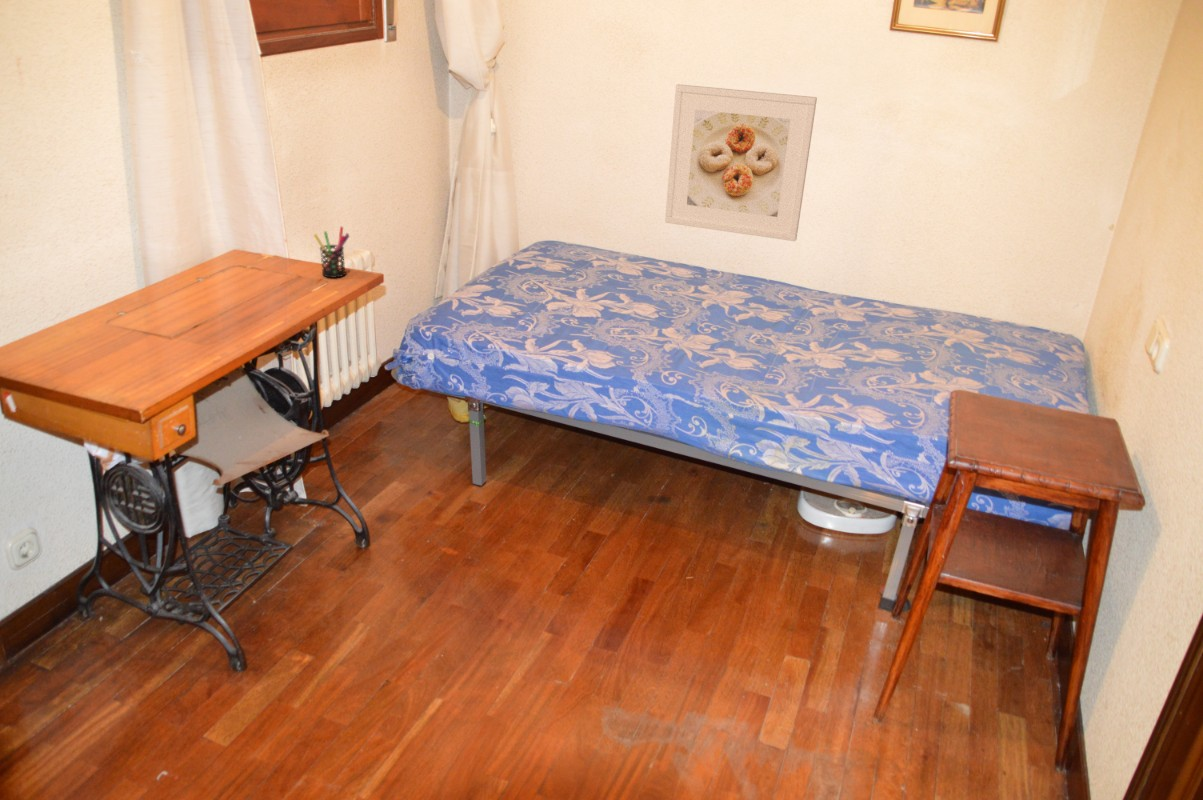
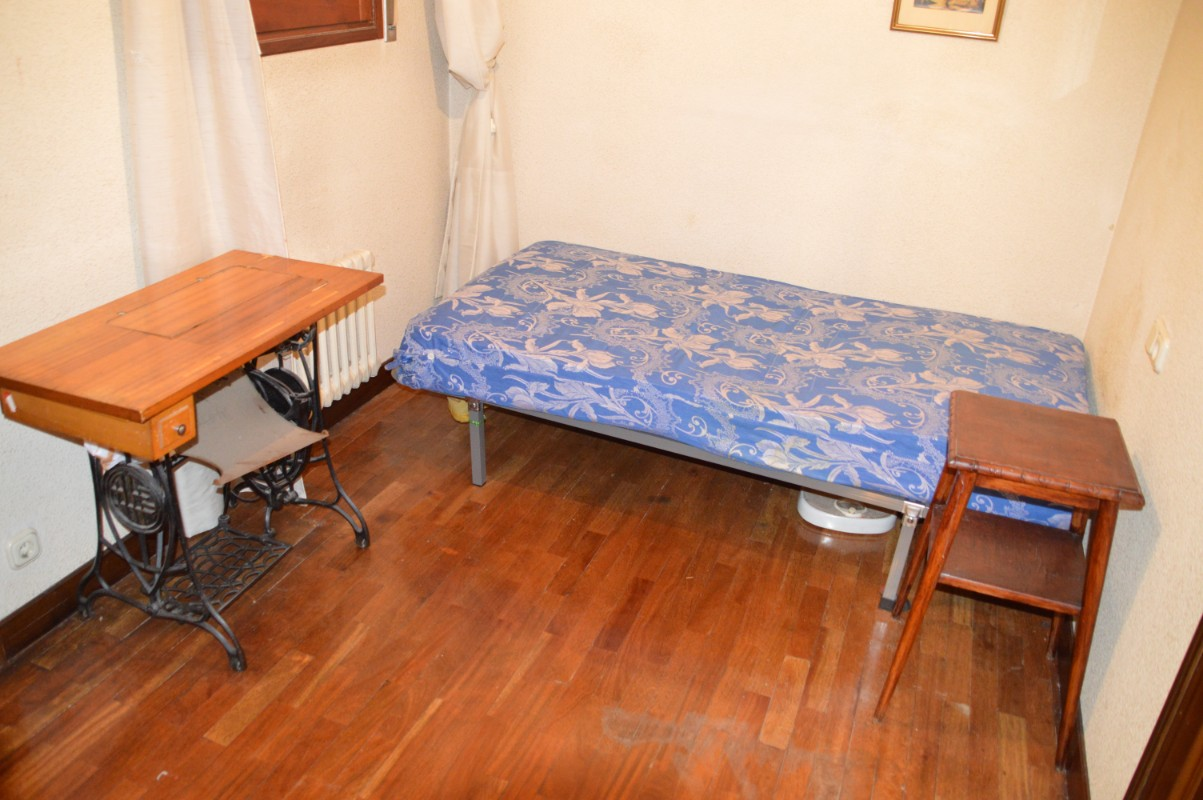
- pen holder [313,226,350,279]
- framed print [664,83,818,242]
